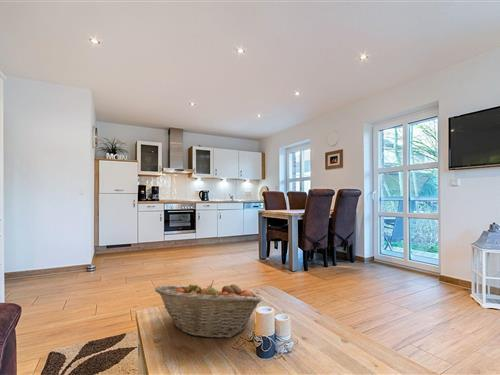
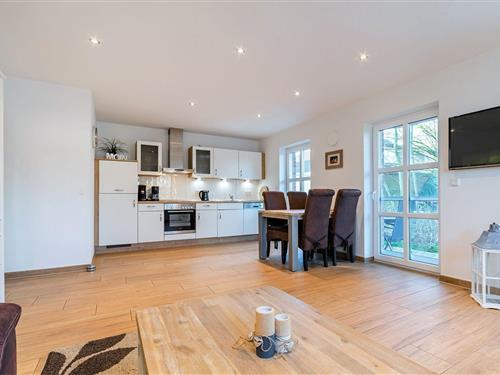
- fruit basket [154,279,263,339]
